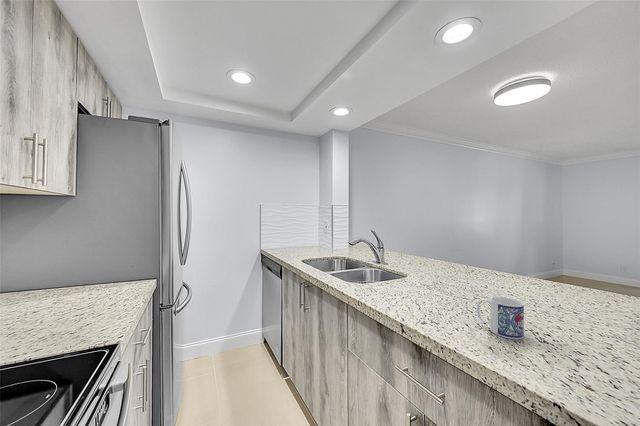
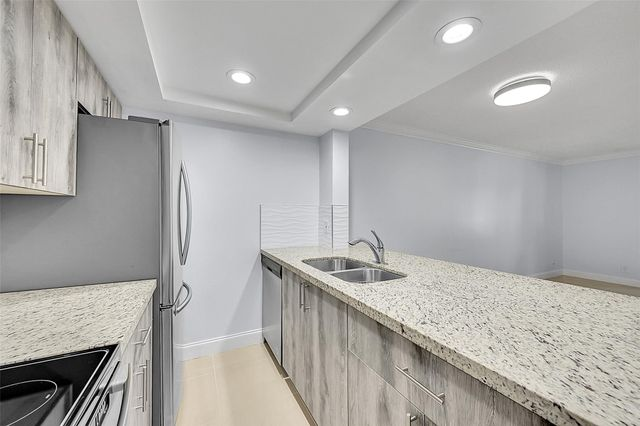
- mug [476,296,525,340]
